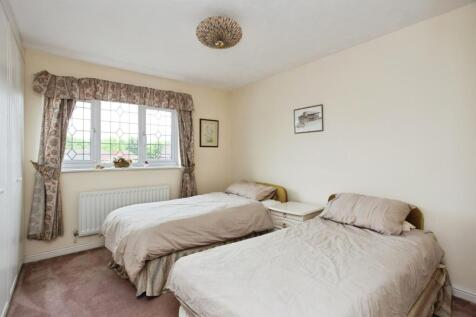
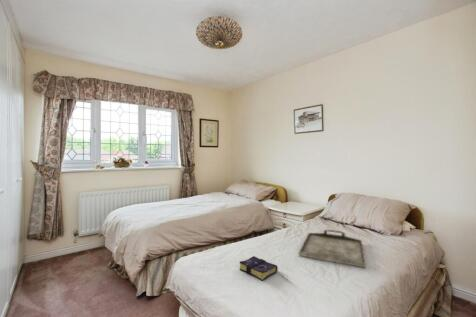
+ serving tray [298,229,367,269]
+ book [239,255,279,282]
